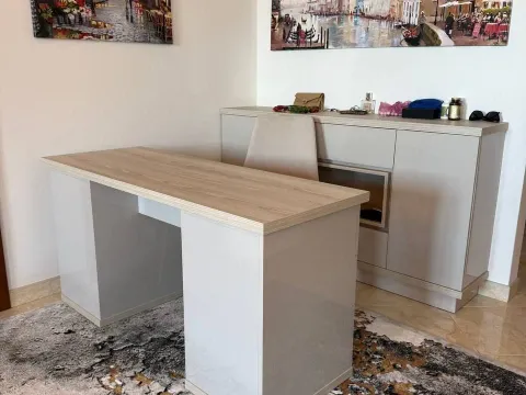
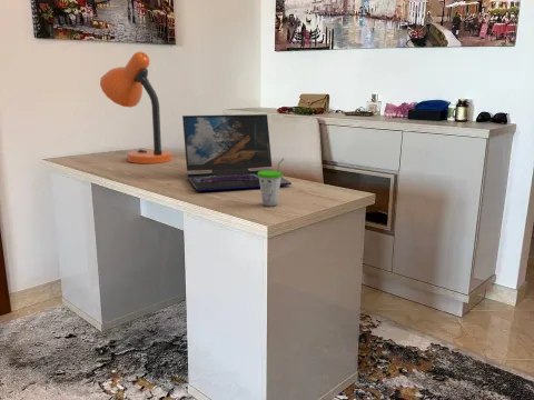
+ cup [258,157,285,208]
+ laptop [181,113,293,192]
+ desk lamp [99,50,174,164]
